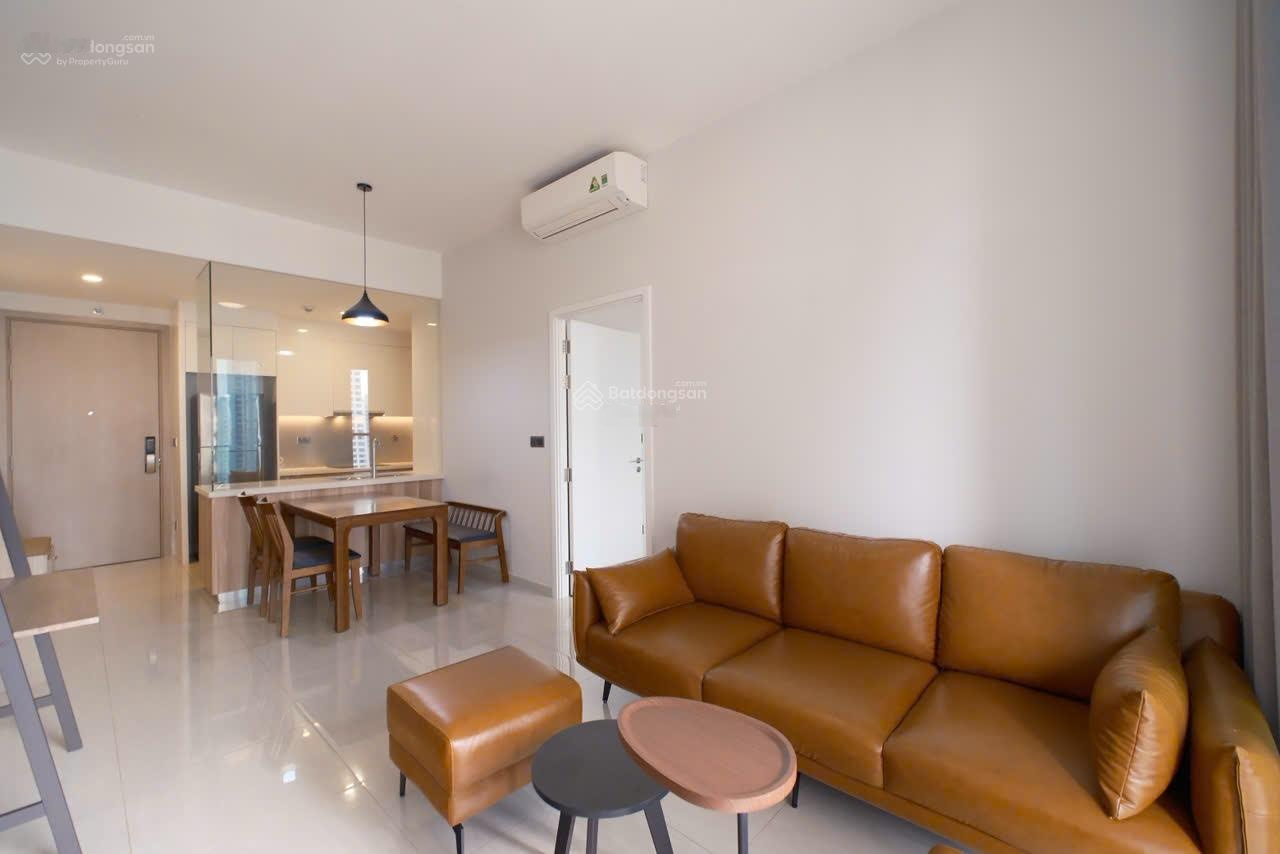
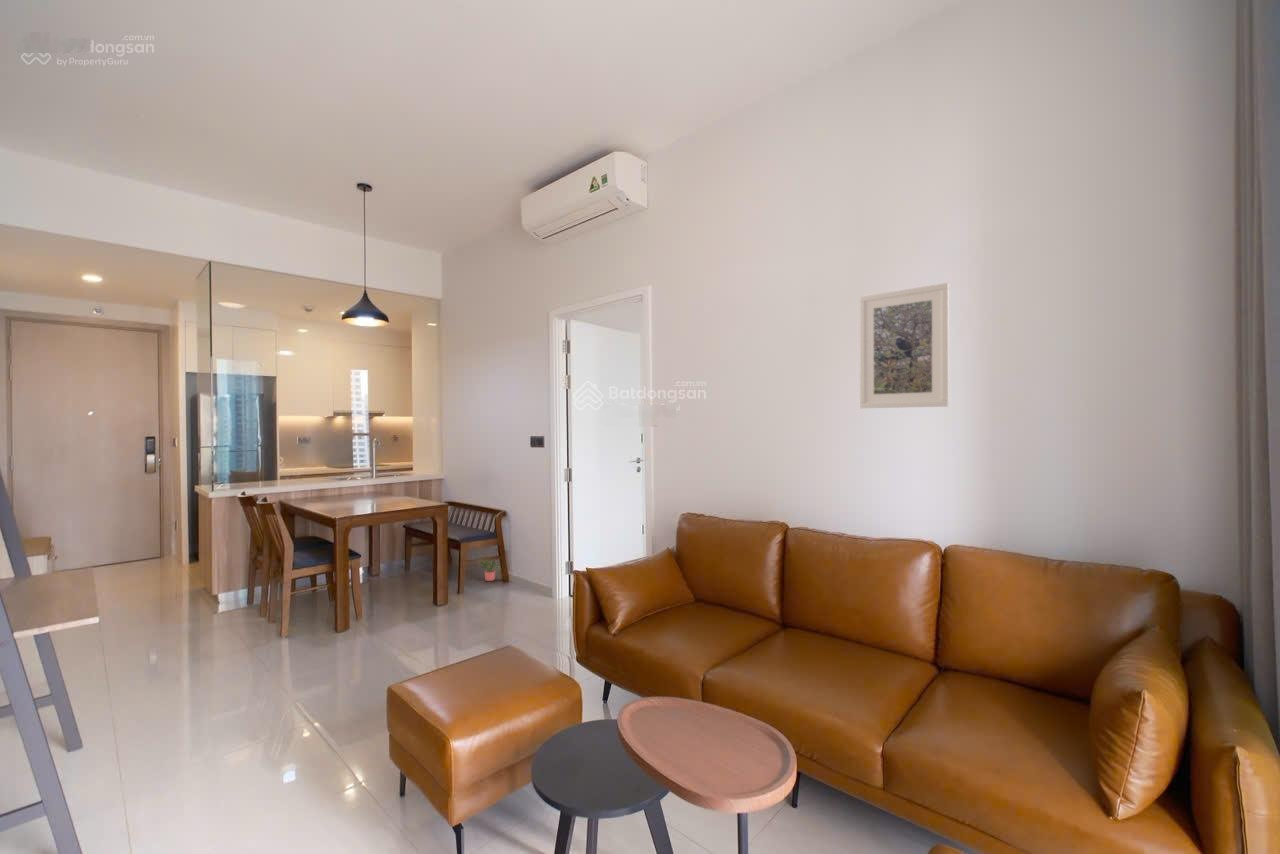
+ potted plant [479,559,501,582]
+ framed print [859,282,950,409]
